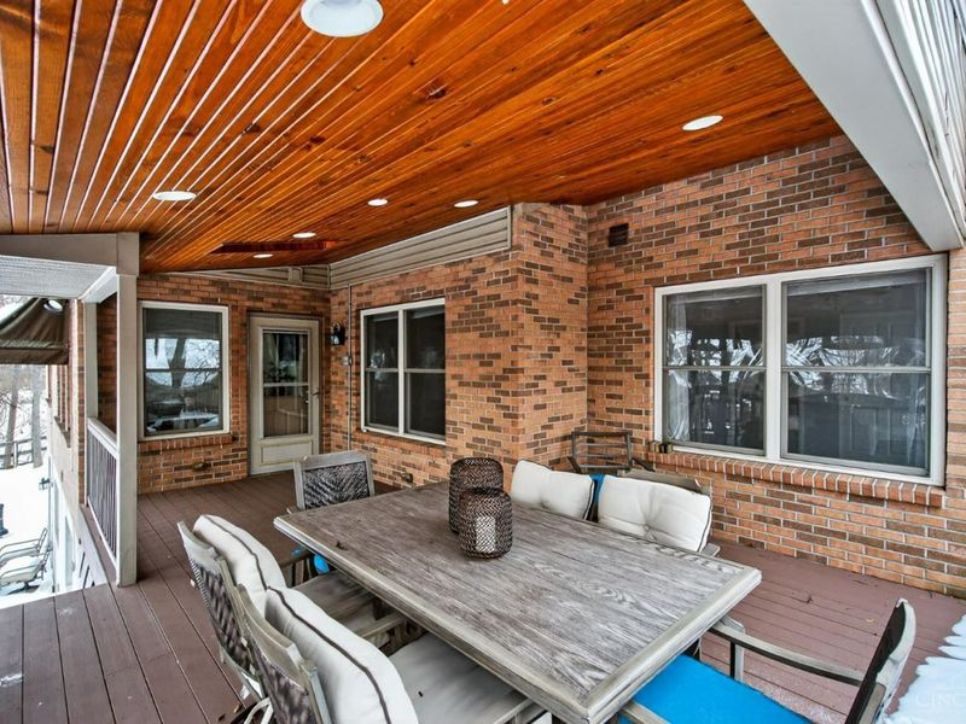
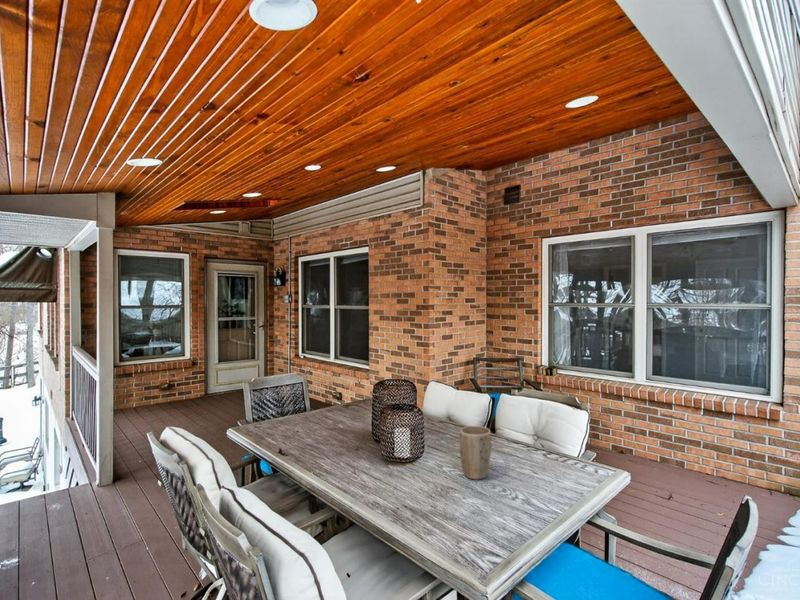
+ plant pot [459,425,492,480]
